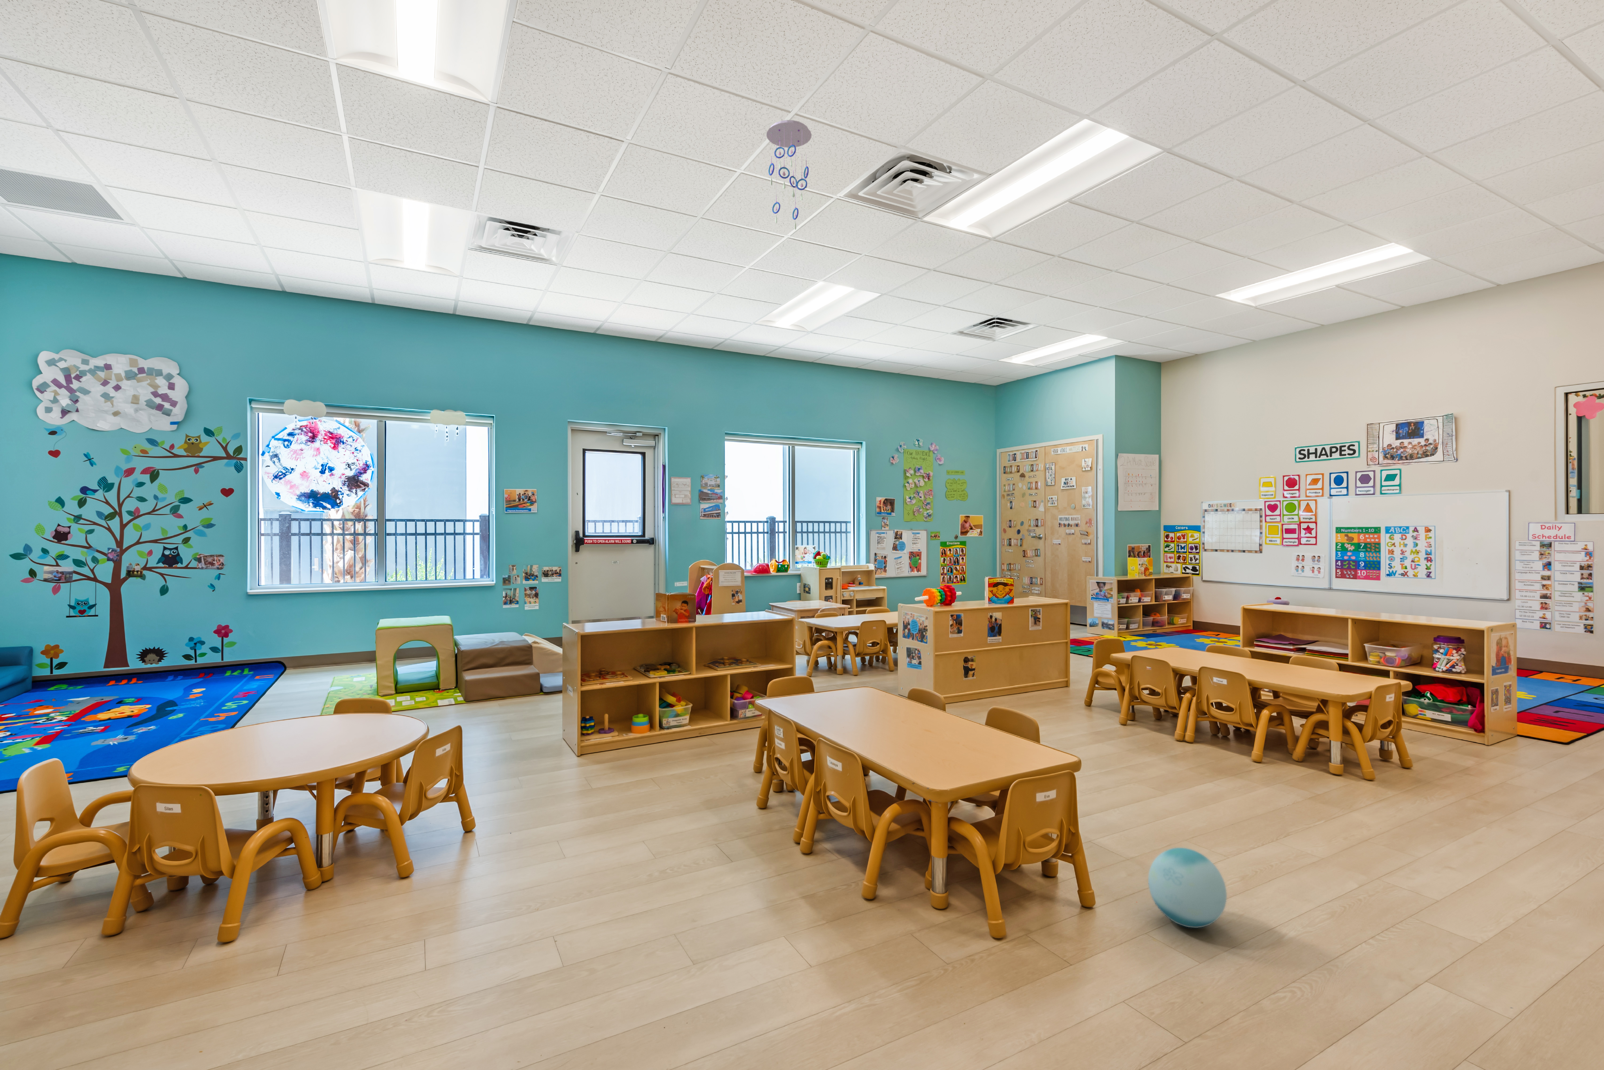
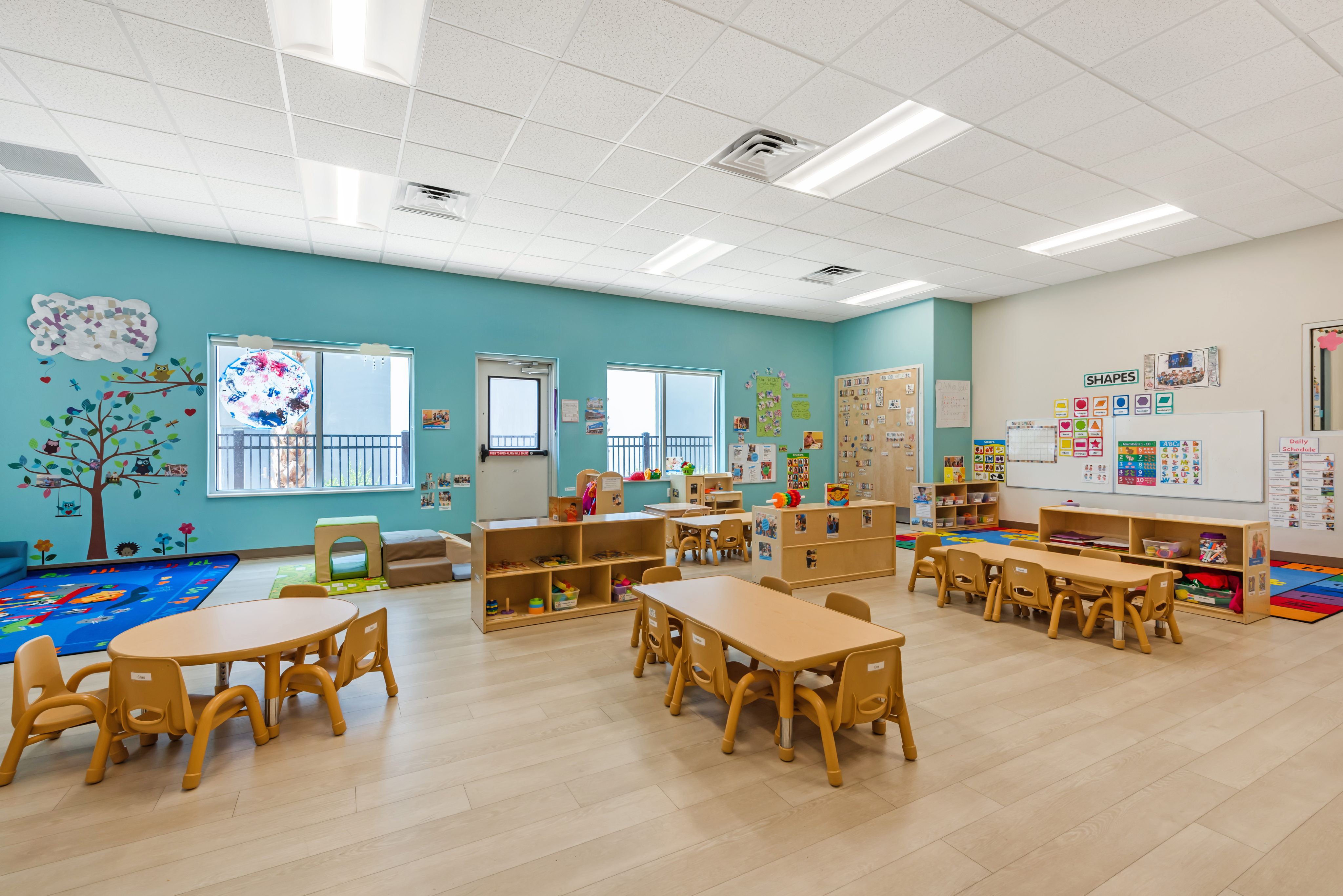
- ball [1148,848,1228,928]
- ceiling mobile [766,119,812,230]
